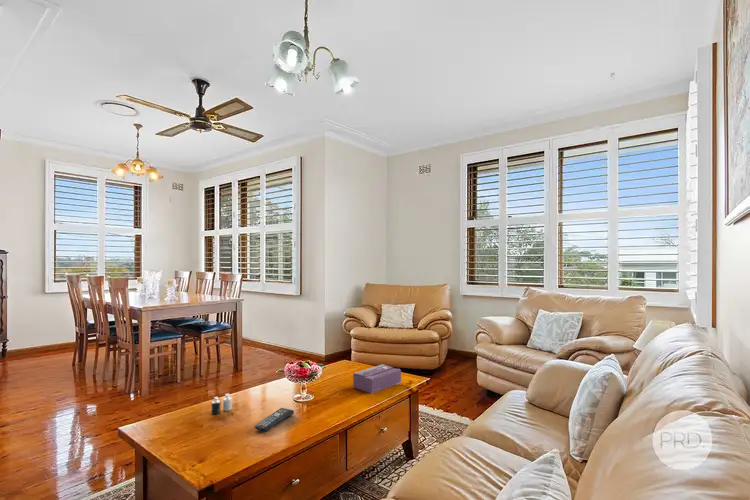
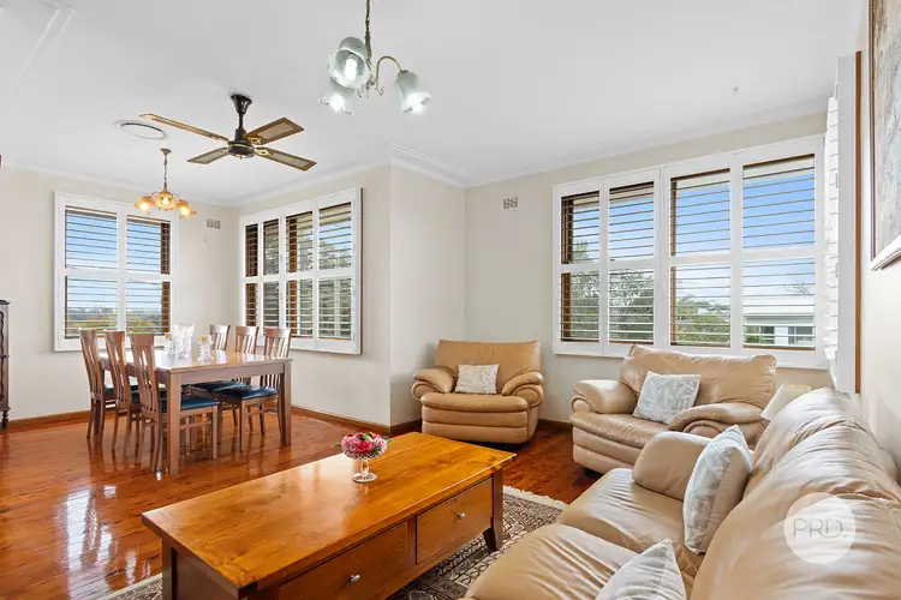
- tissue box [352,363,402,395]
- candle [211,393,233,416]
- remote control [254,407,295,432]
